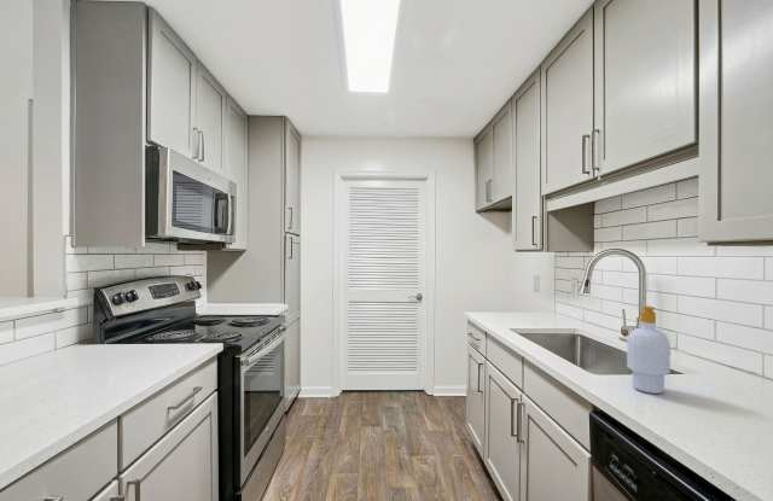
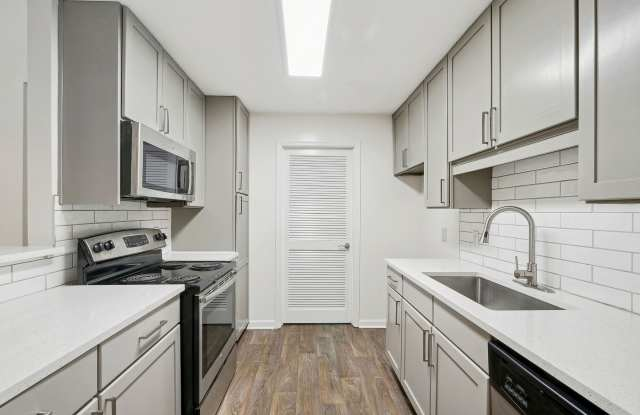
- soap bottle [626,304,672,395]
